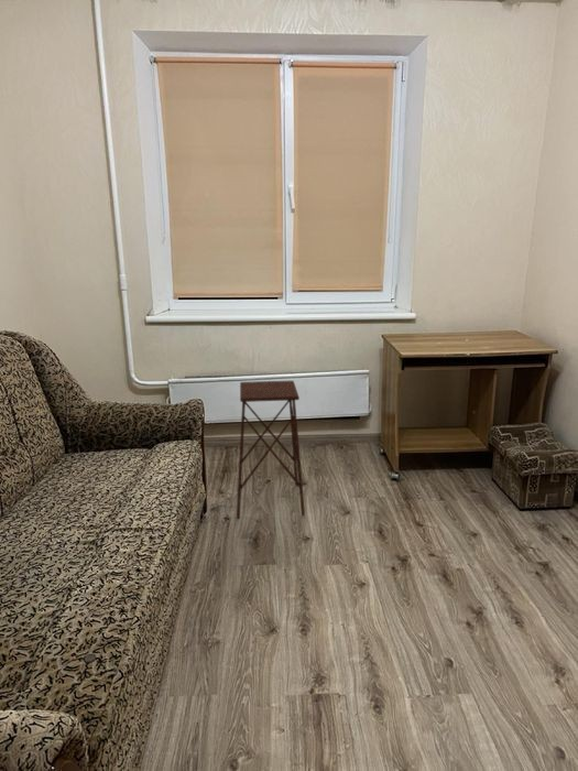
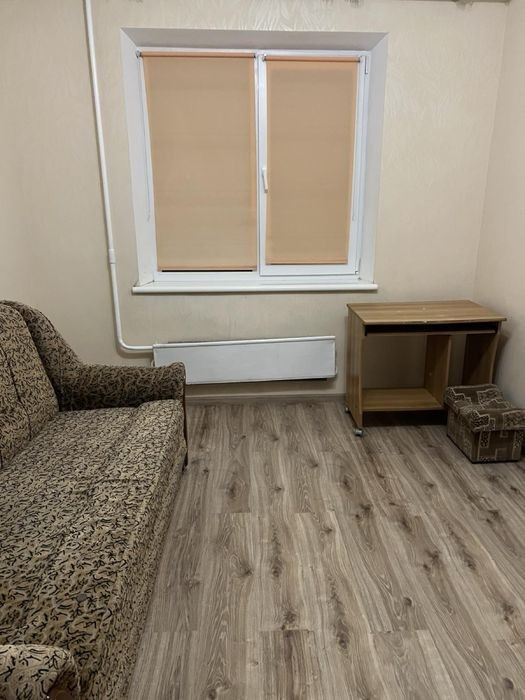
- side table [236,380,306,519]
